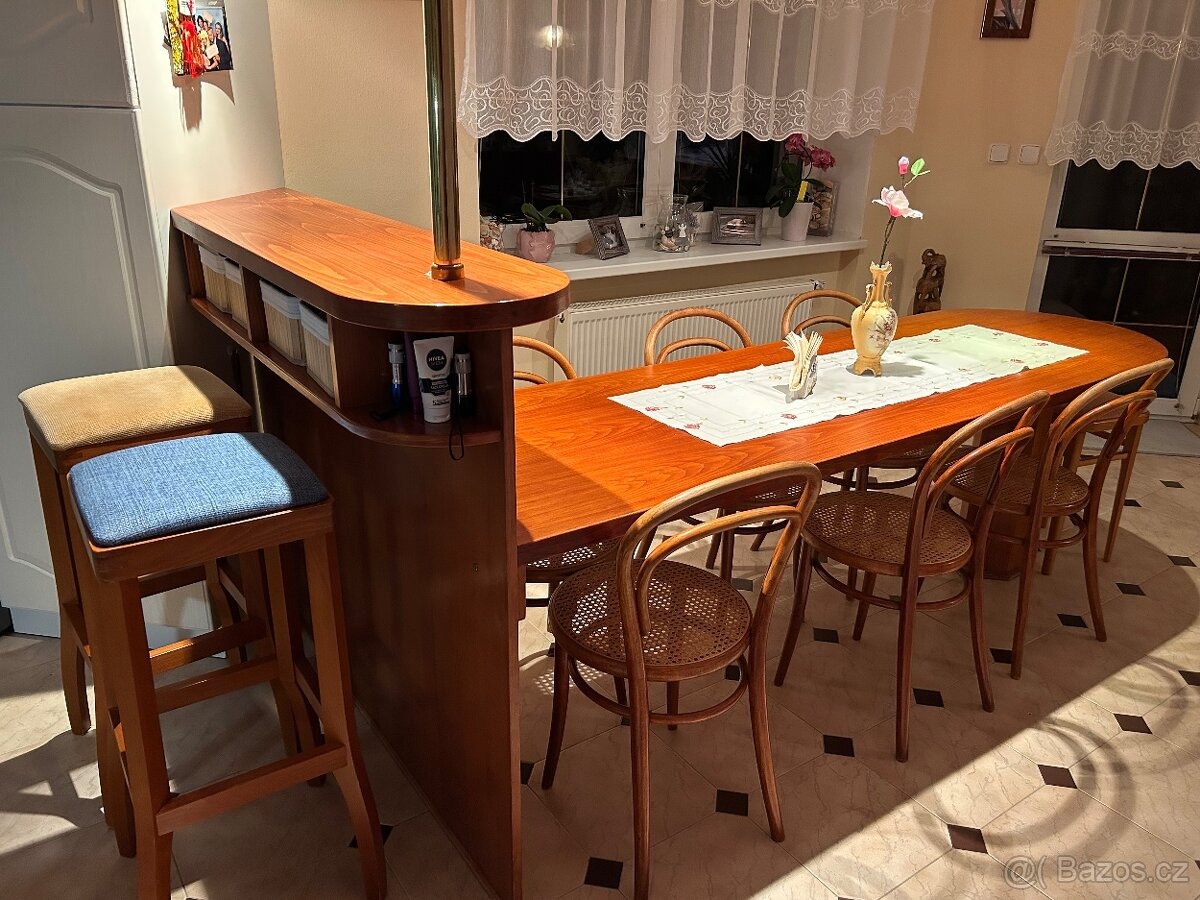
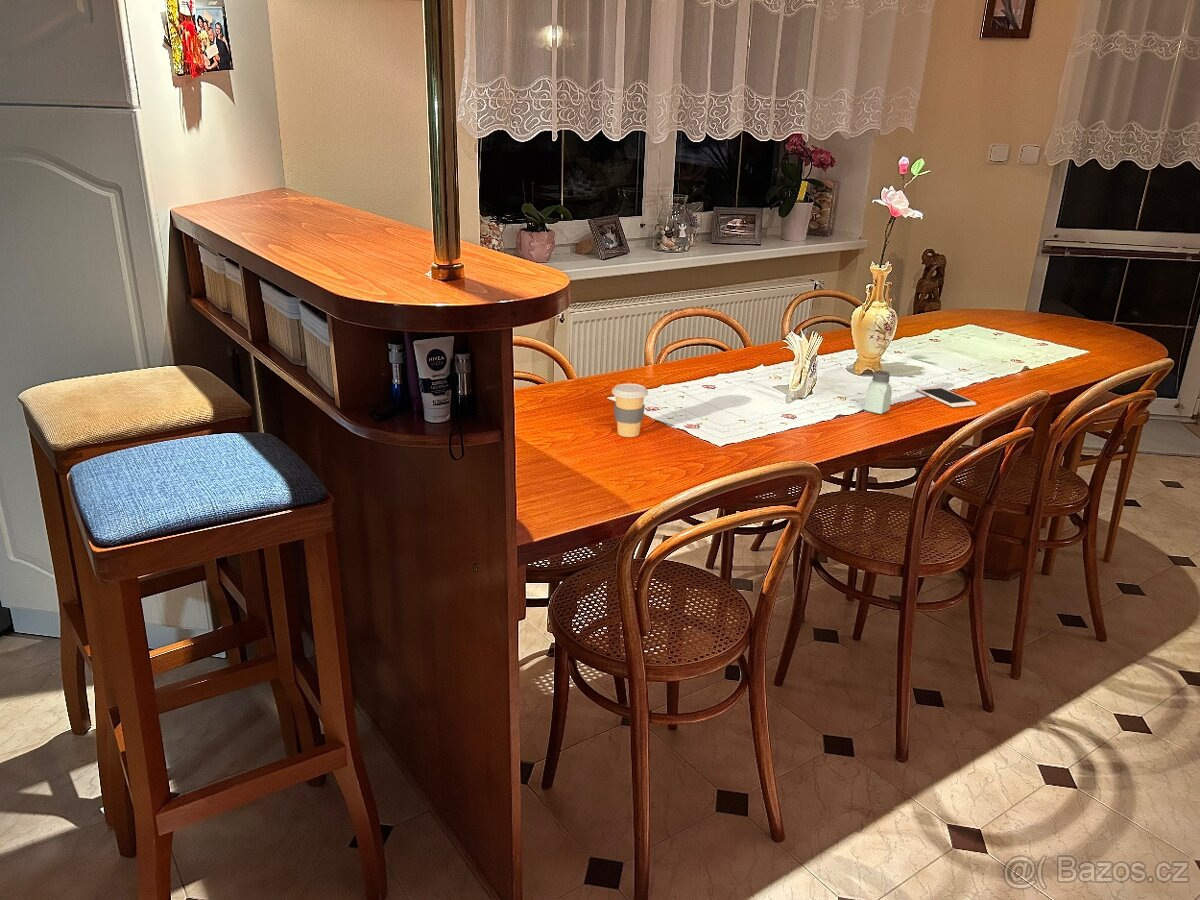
+ coffee cup [611,382,649,438]
+ cell phone [914,385,977,408]
+ saltshaker [863,370,893,415]
